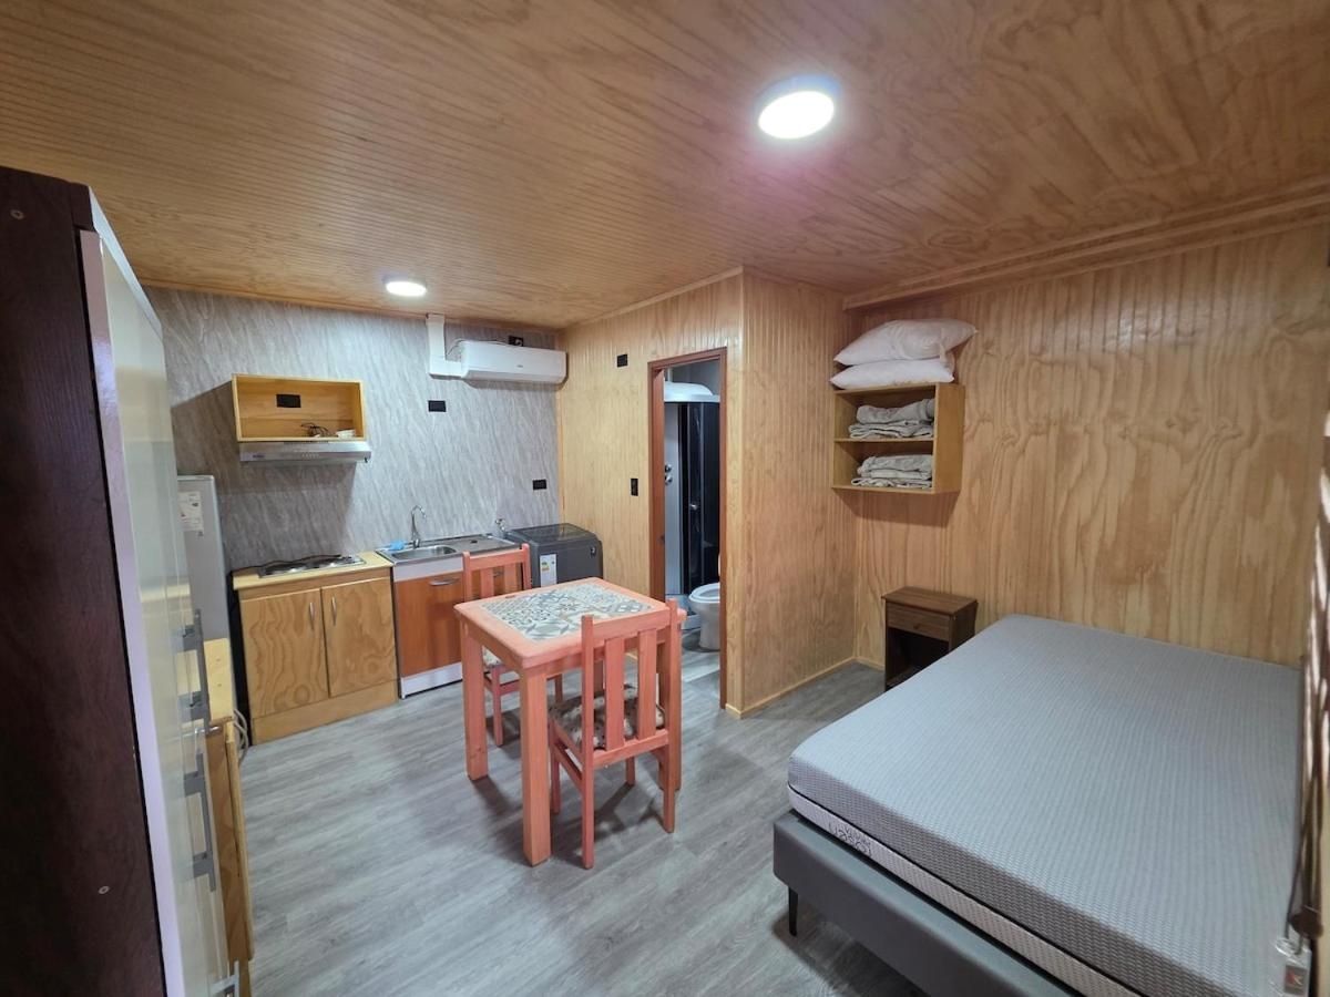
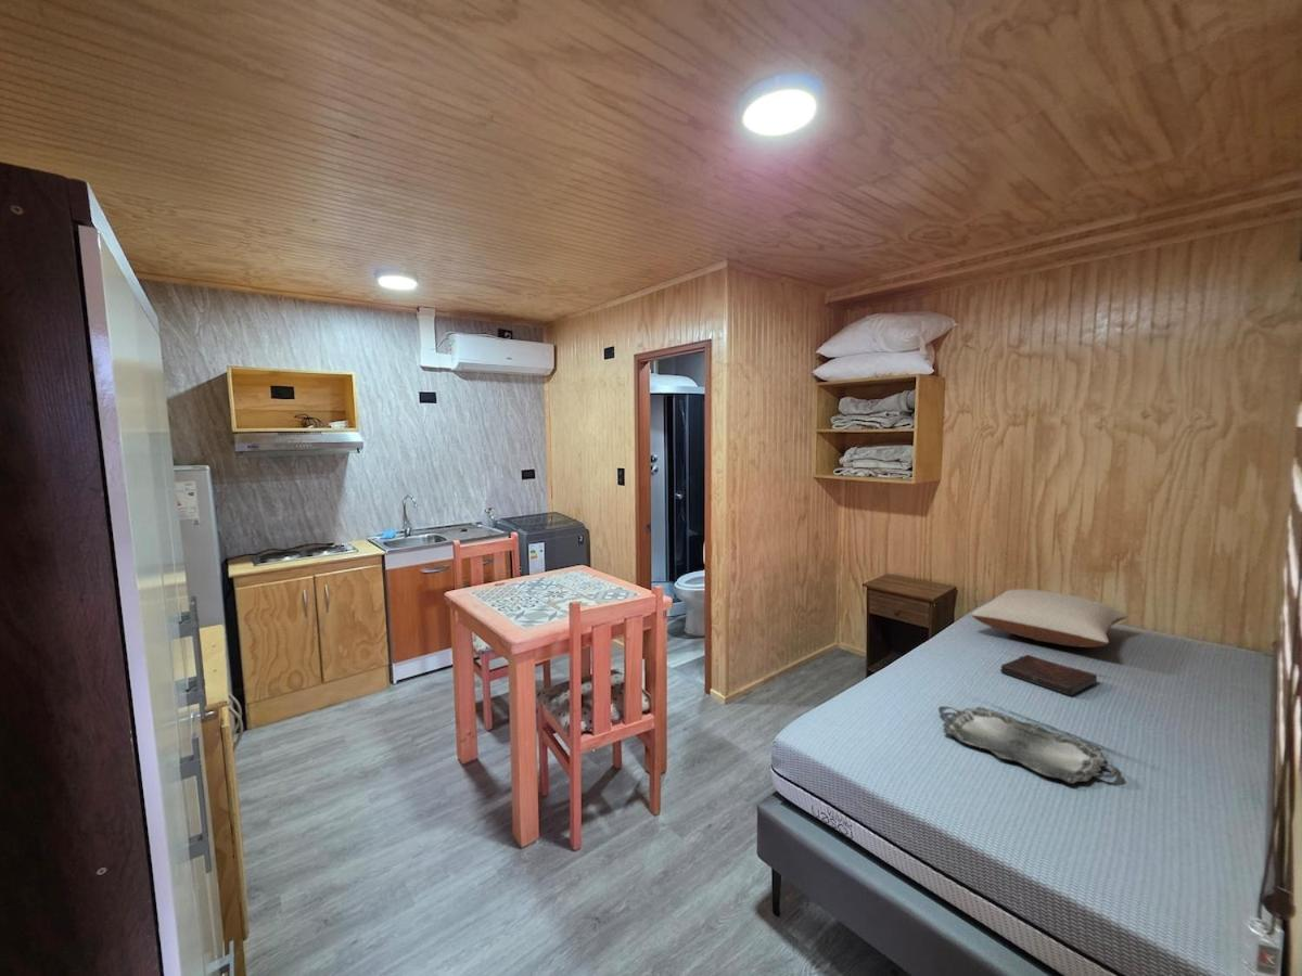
+ pillow [970,588,1129,648]
+ serving tray [937,705,1123,784]
+ book [1000,654,1098,697]
